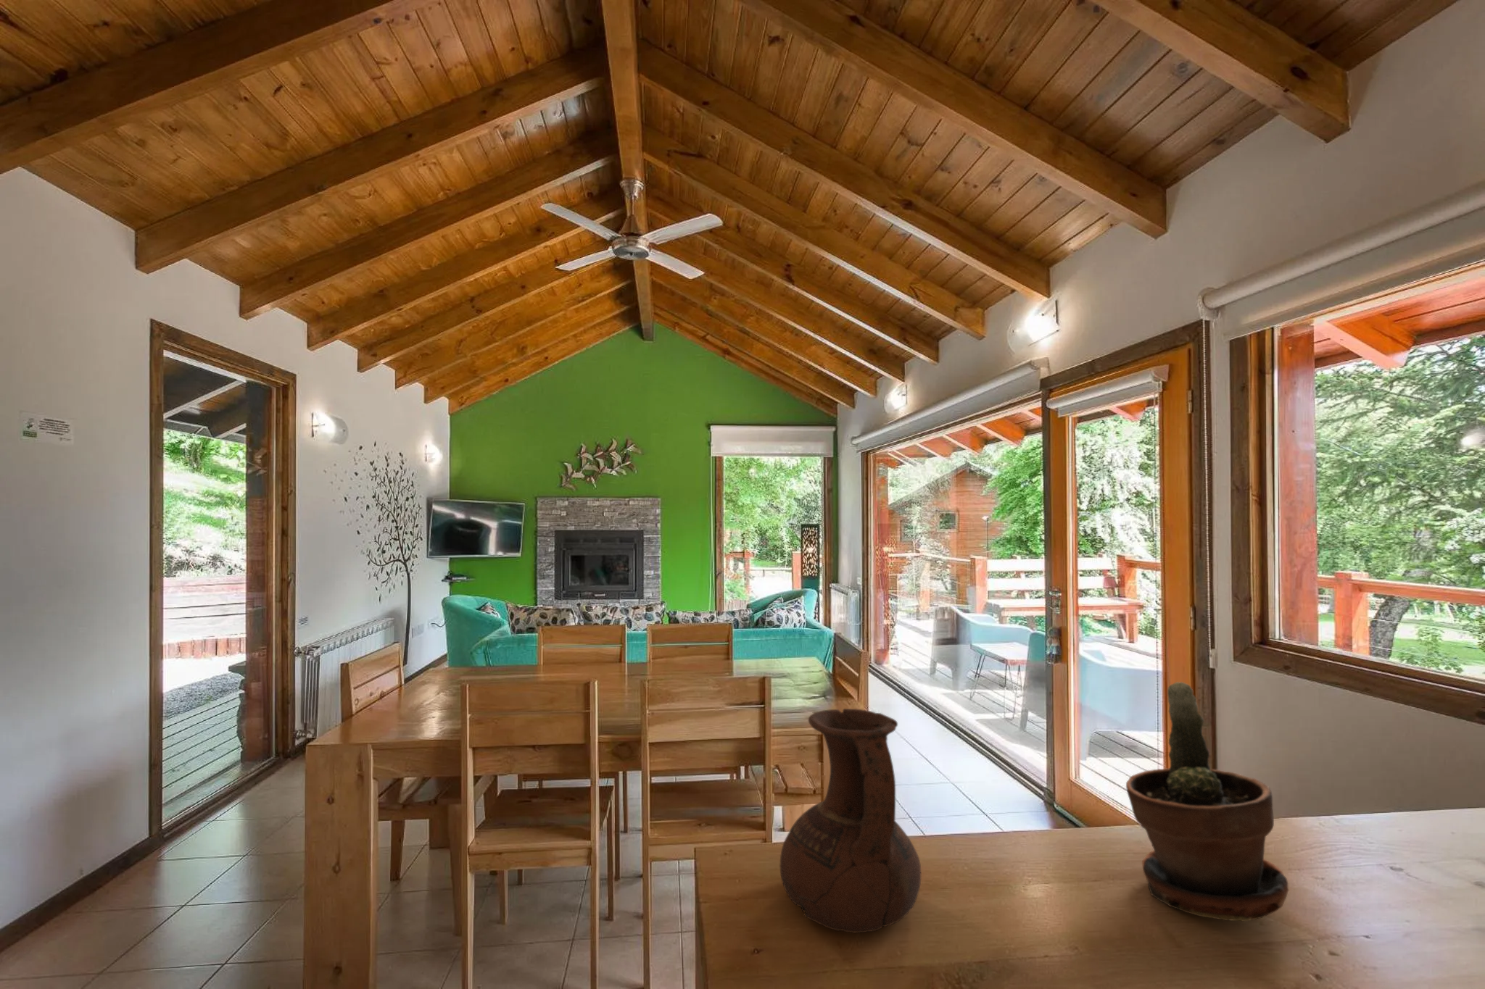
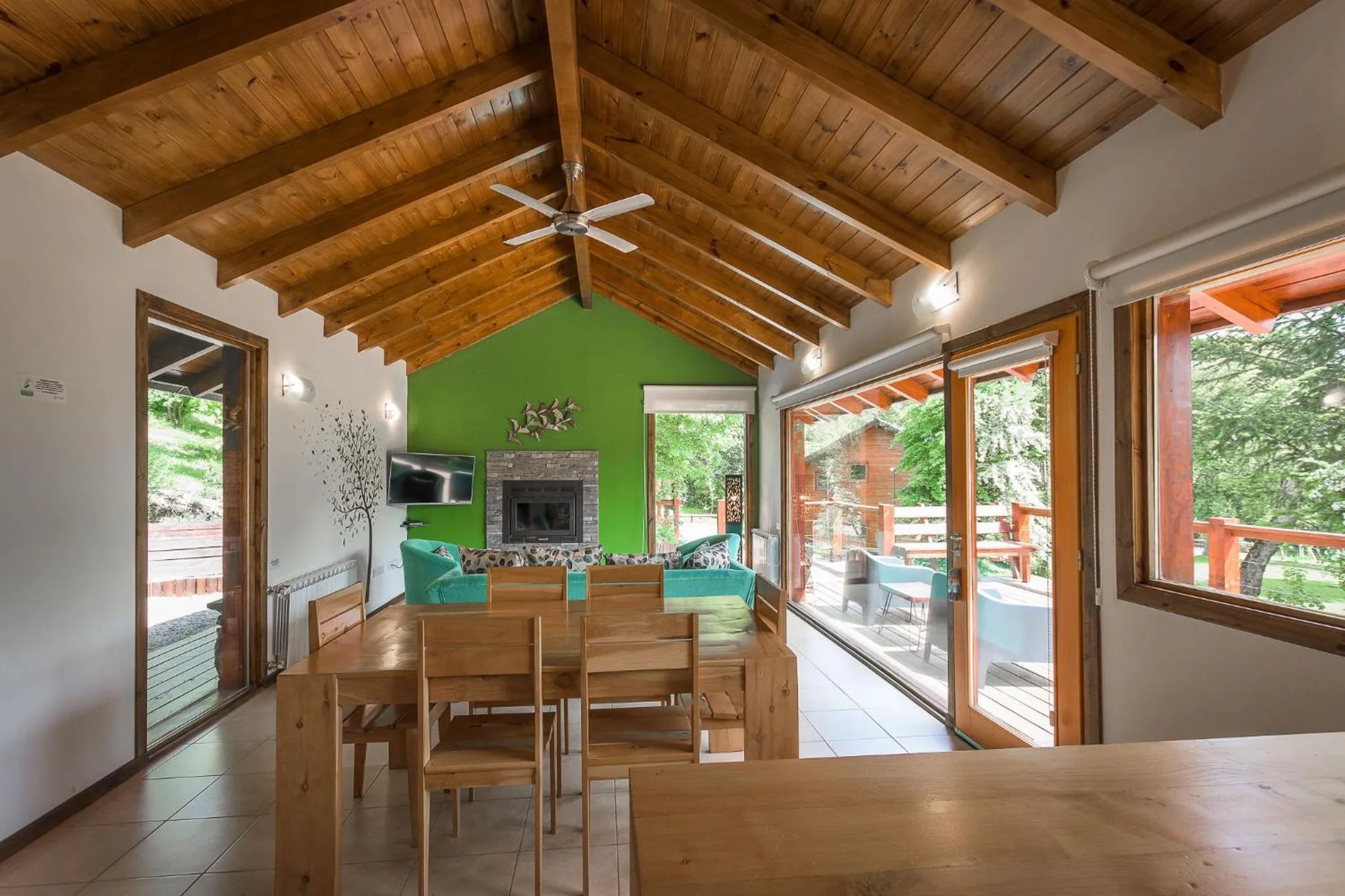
- potted plant [1125,681,1290,922]
- ceramic pitcher [779,708,922,933]
